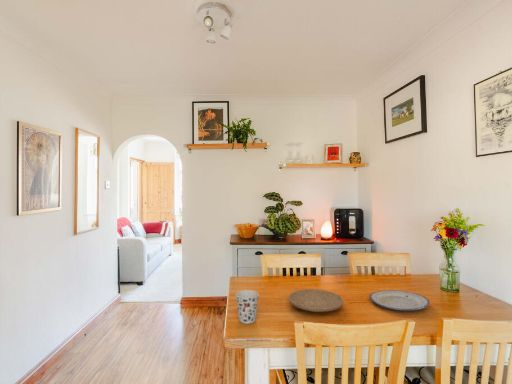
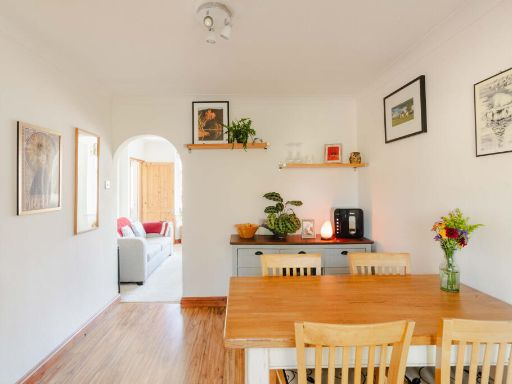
- cup [235,289,260,325]
- plate [287,288,345,313]
- plate [369,289,430,311]
